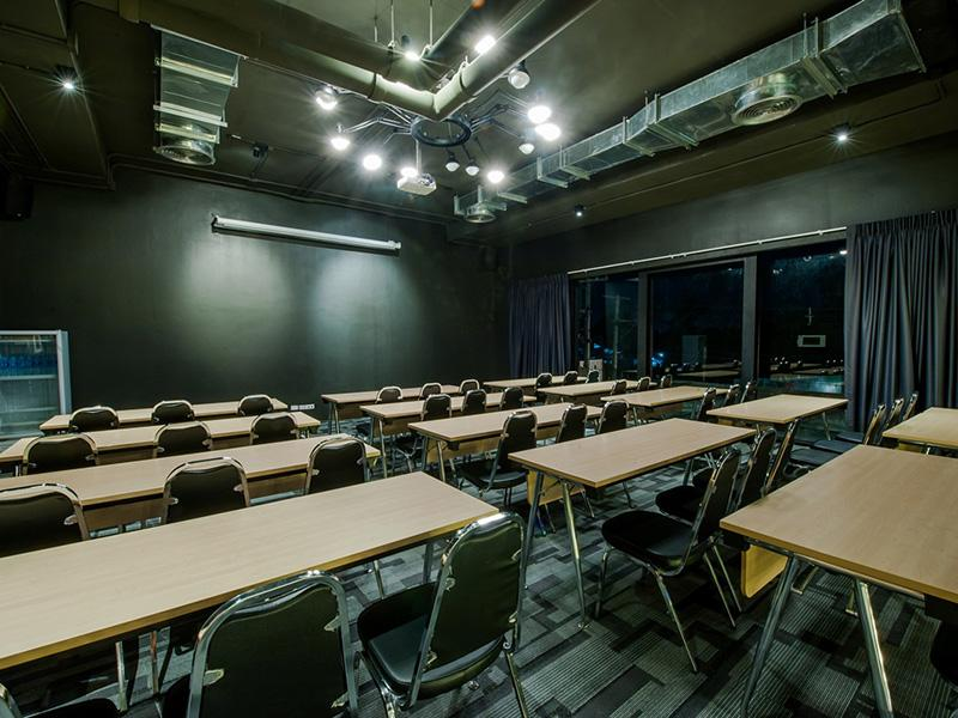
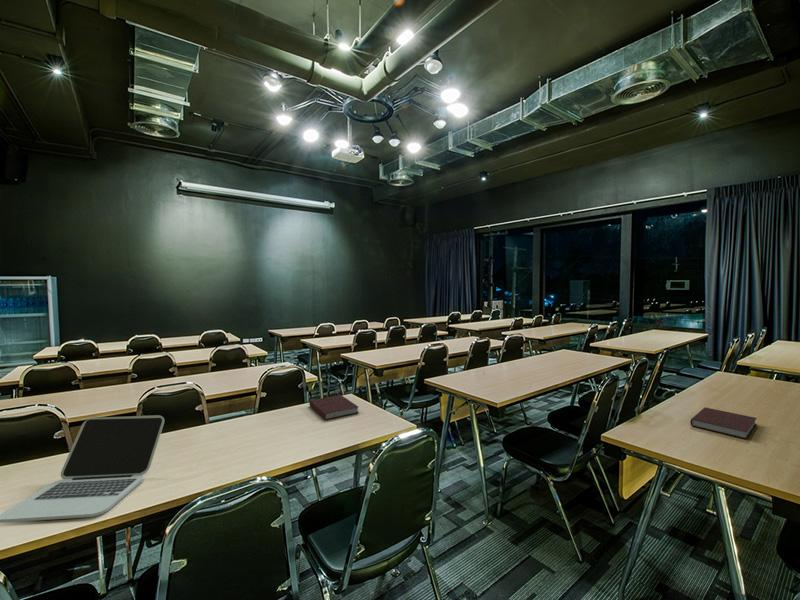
+ laptop [0,414,165,523]
+ notebook [308,394,360,421]
+ notebook [689,406,758,440]
